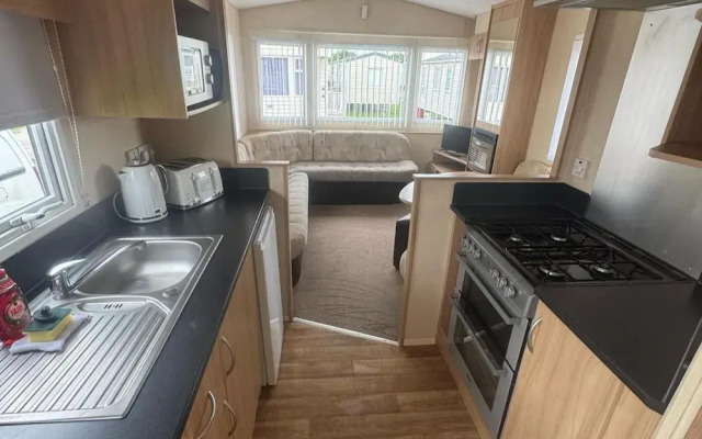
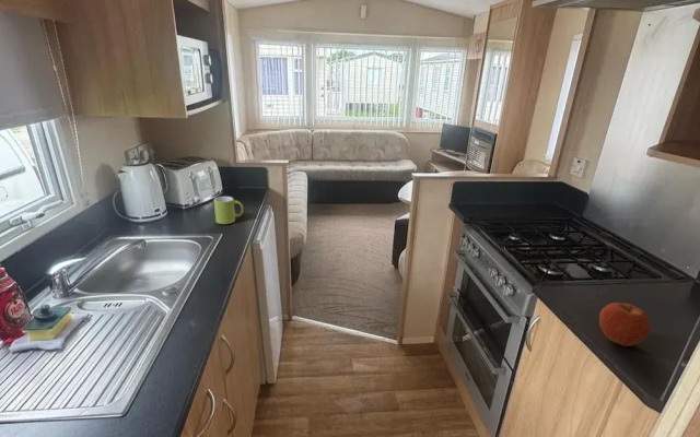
+ mug [213,196,244,225]
+ fruit [598,302,652,347]
